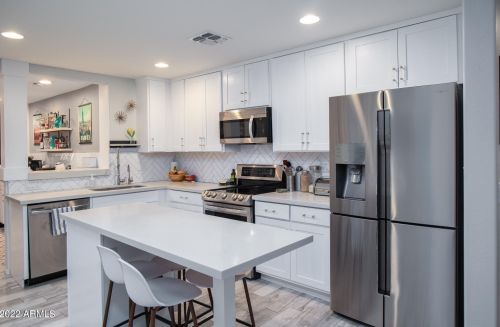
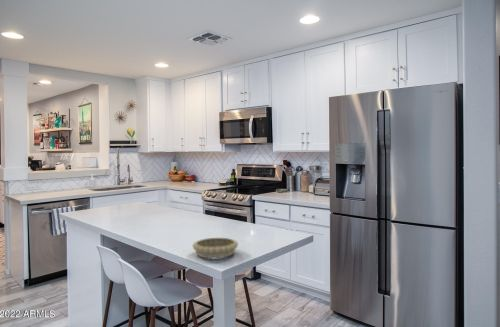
+ decorative bowl [192,237,239,260]
